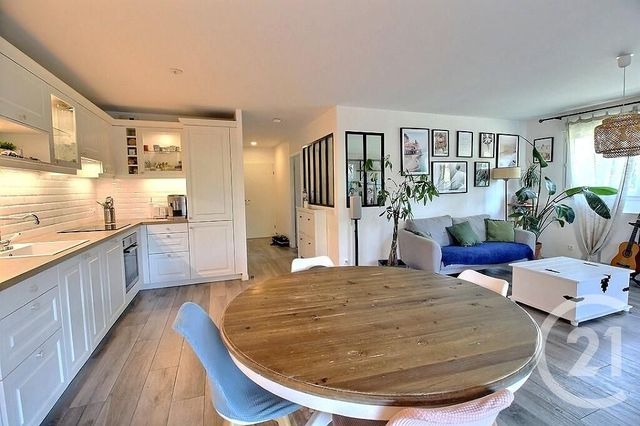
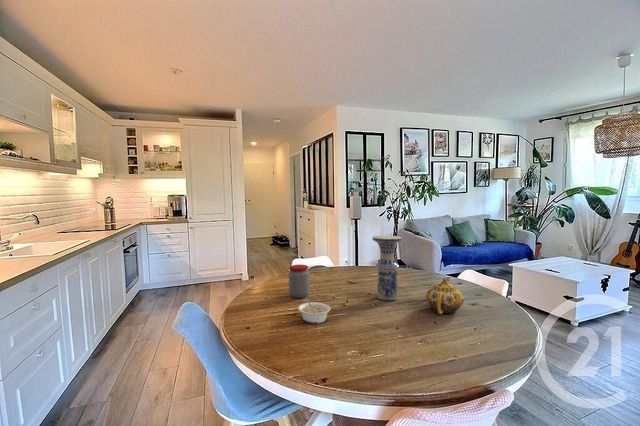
+ jar [288,264,311,299]
+ vase [371,235,403,301]
+ legume [297,297,332,324]
+ teapot [425,277,465,315]
